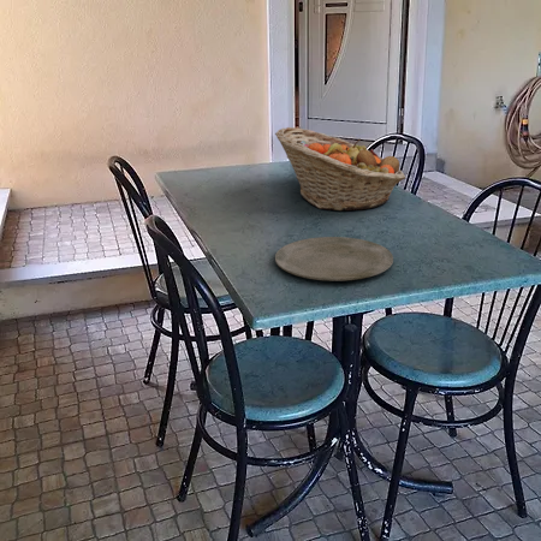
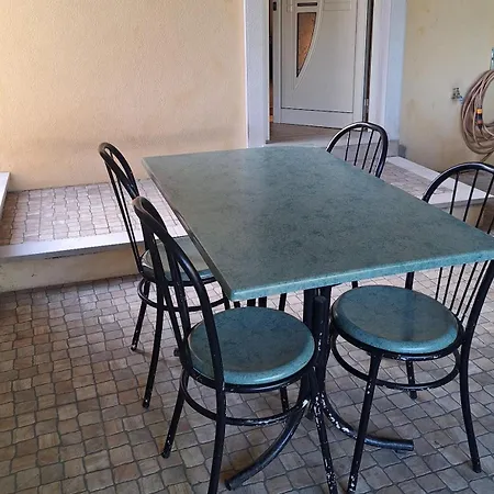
- plate [274,236,394,281]
- fruit basket [274,126,406,212]
